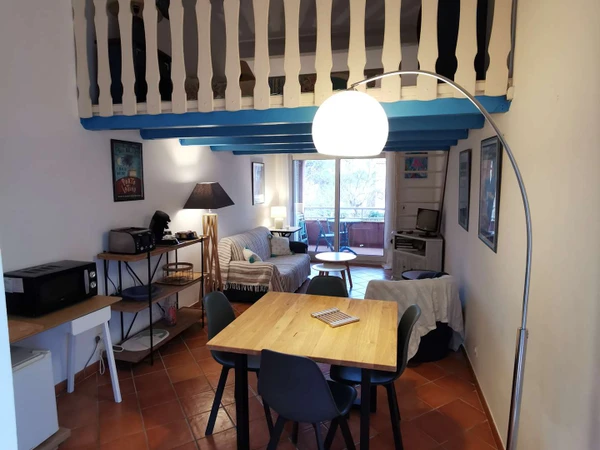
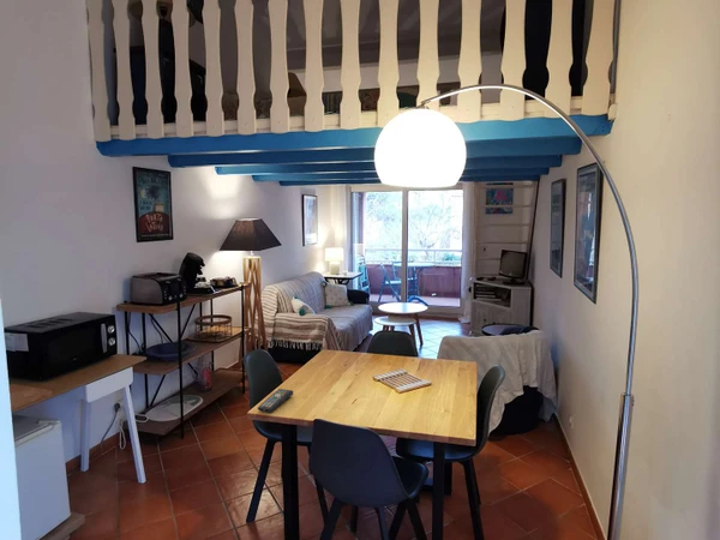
+ remote control [257,388,294,414]
